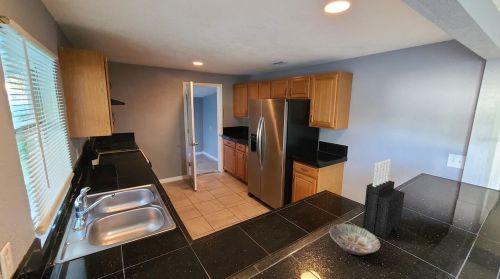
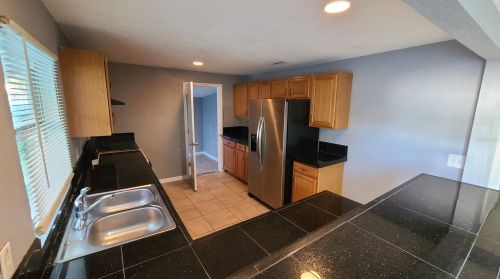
- knife block [361,158,406,240]
- bowl [328,223,381,256]
